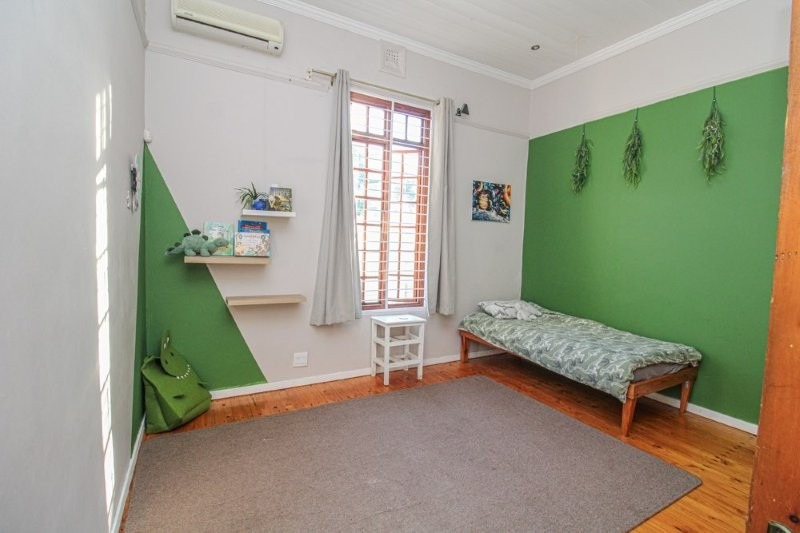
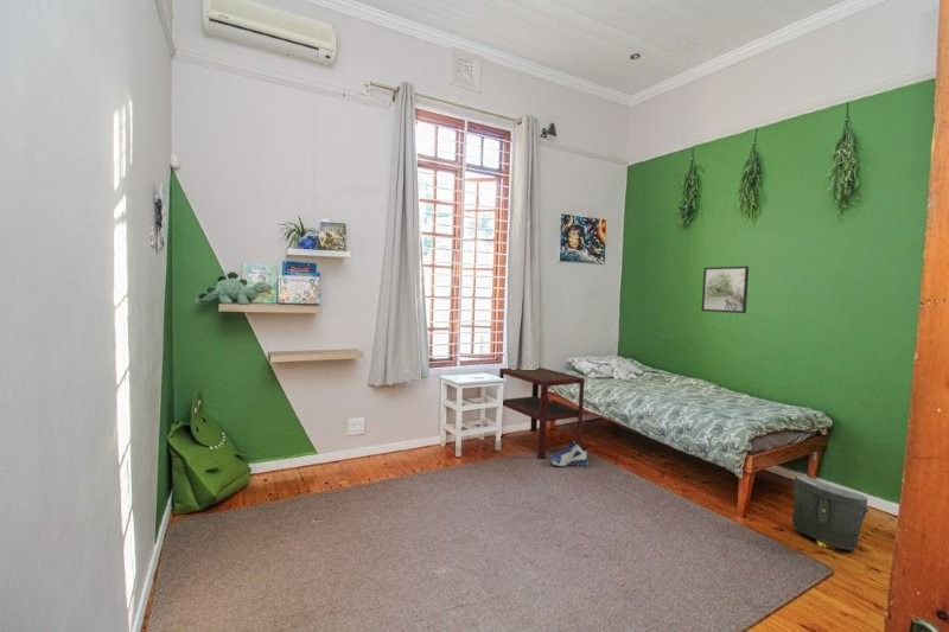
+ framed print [700,266,750,314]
+ sneaker [549,440,590,467]
+ side table [498,366,585,460]
+ bag [791,474,870,551]
